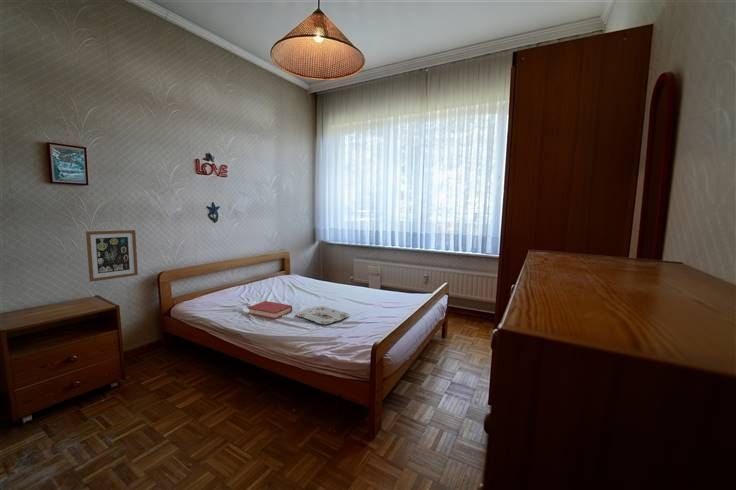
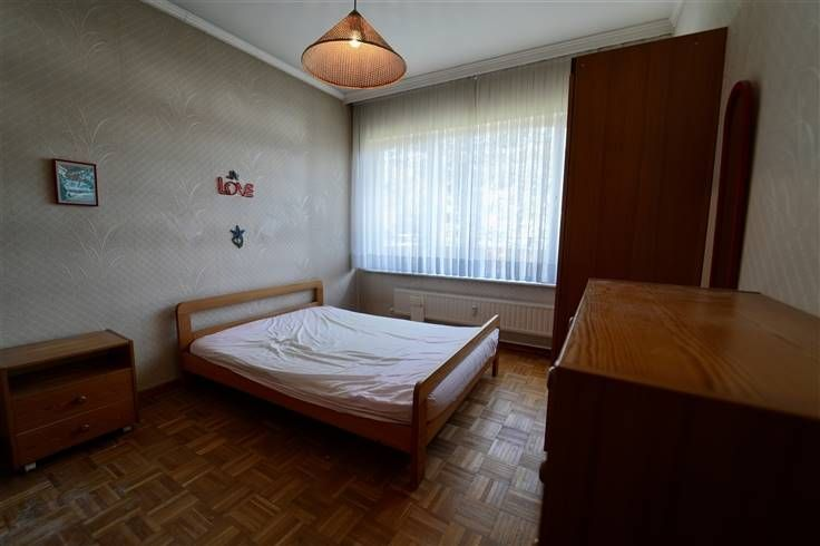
- serving tray [295,305,350,325]
- wall art [85,229,139,283]
- hardback book [247,300,293,320]
